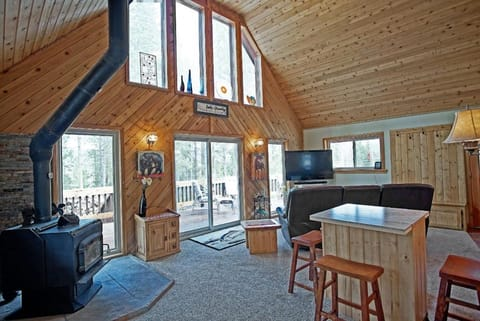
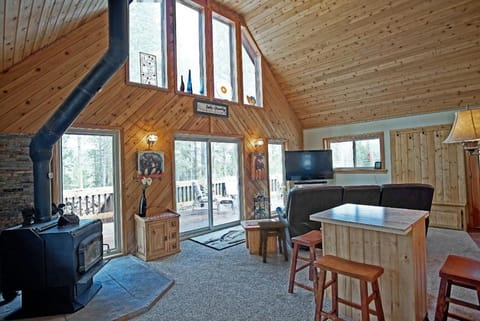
+ side table [257,220,290,263]
